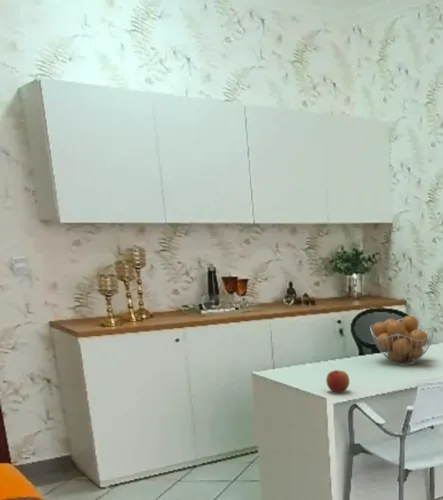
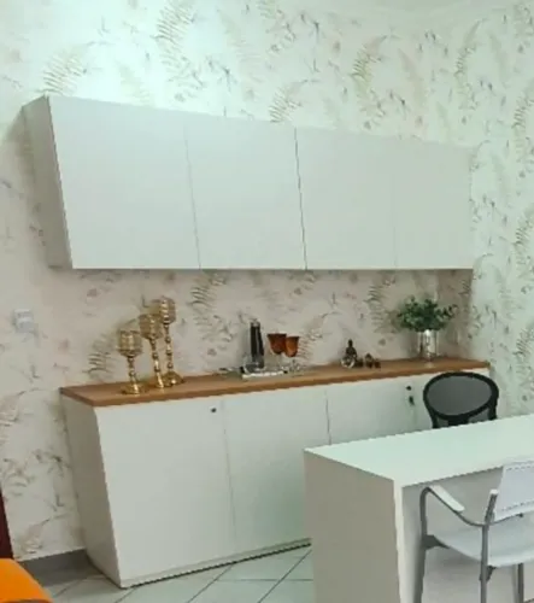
- fruit basket [369,315,436,365]
- apple [325,369,350,393]
